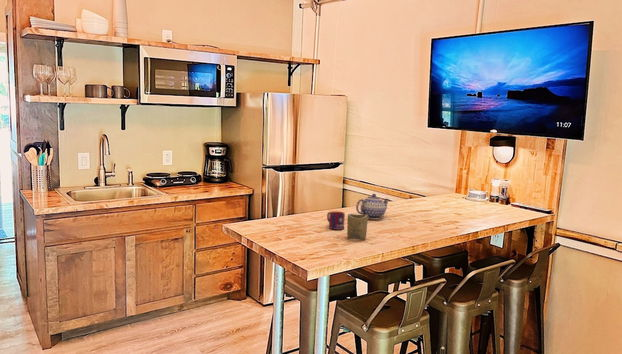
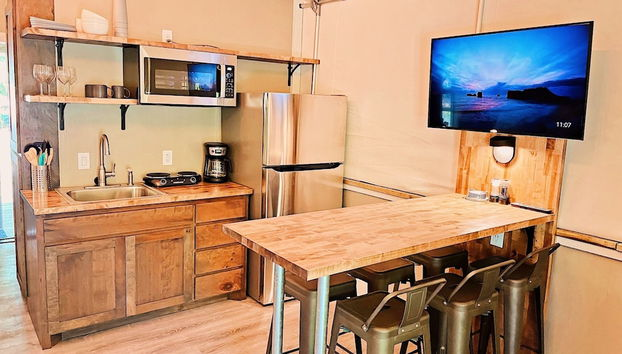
- cup [346,213,369,241]
- mug [326,211,346,231]
- teapot [355,193,391,220]
